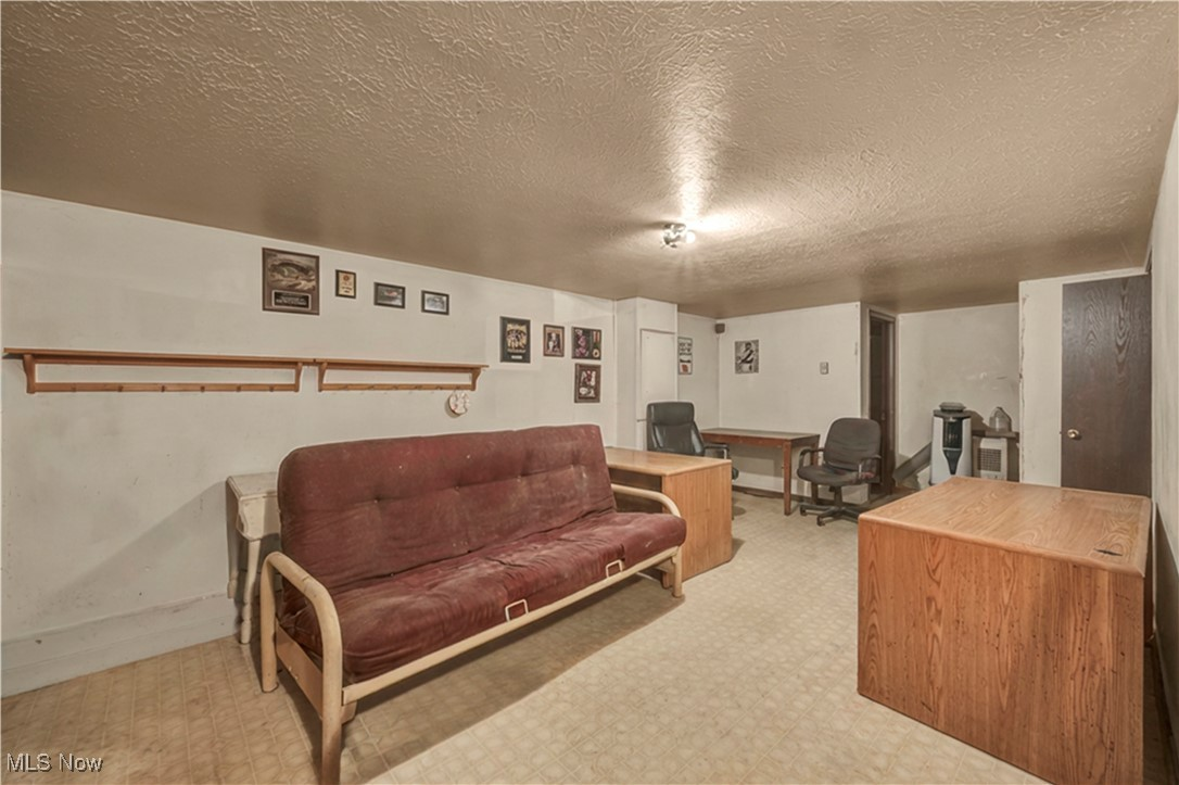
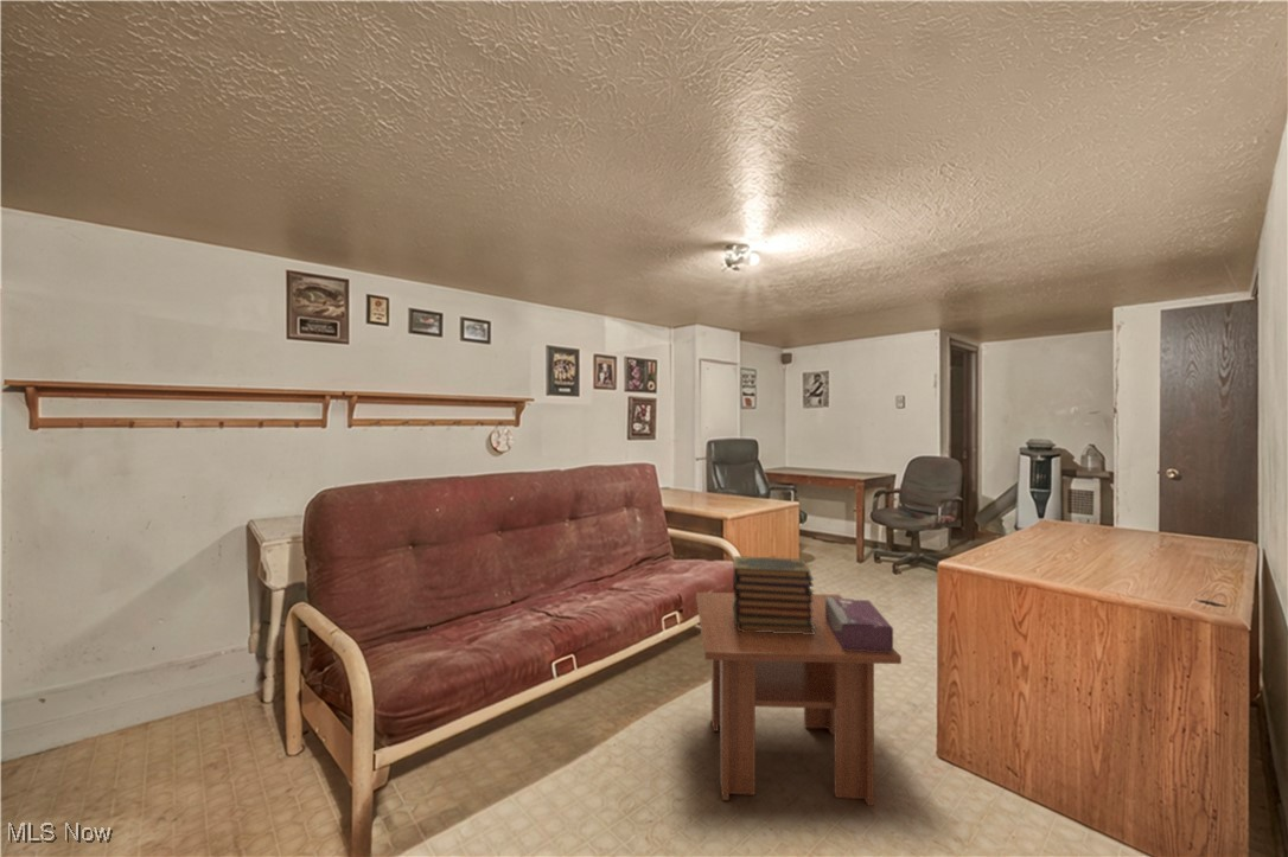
+ tissue box [825,597,894,653]
+ coffee table [695,591,903,807]
+ book stack [732,555,815,634]
